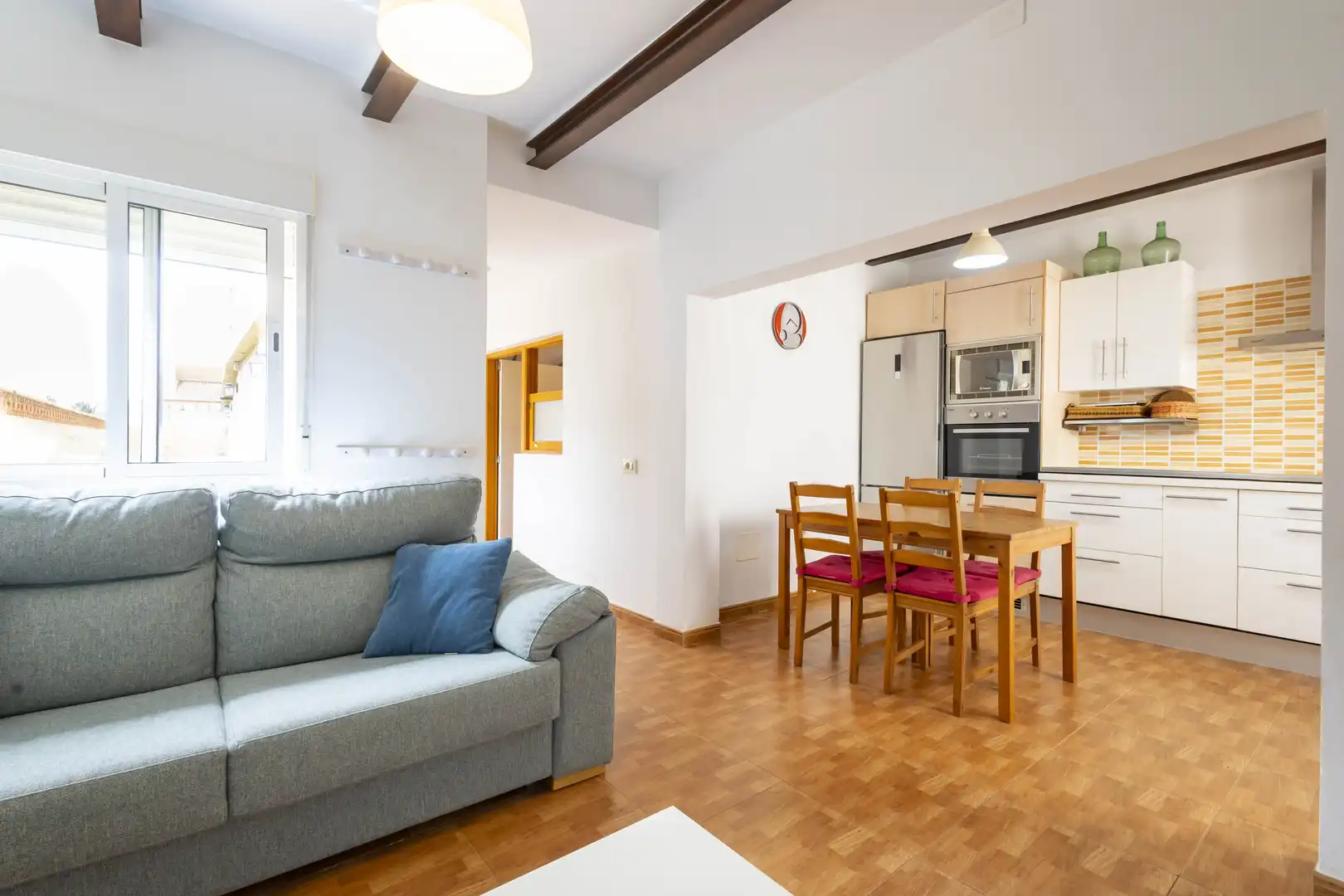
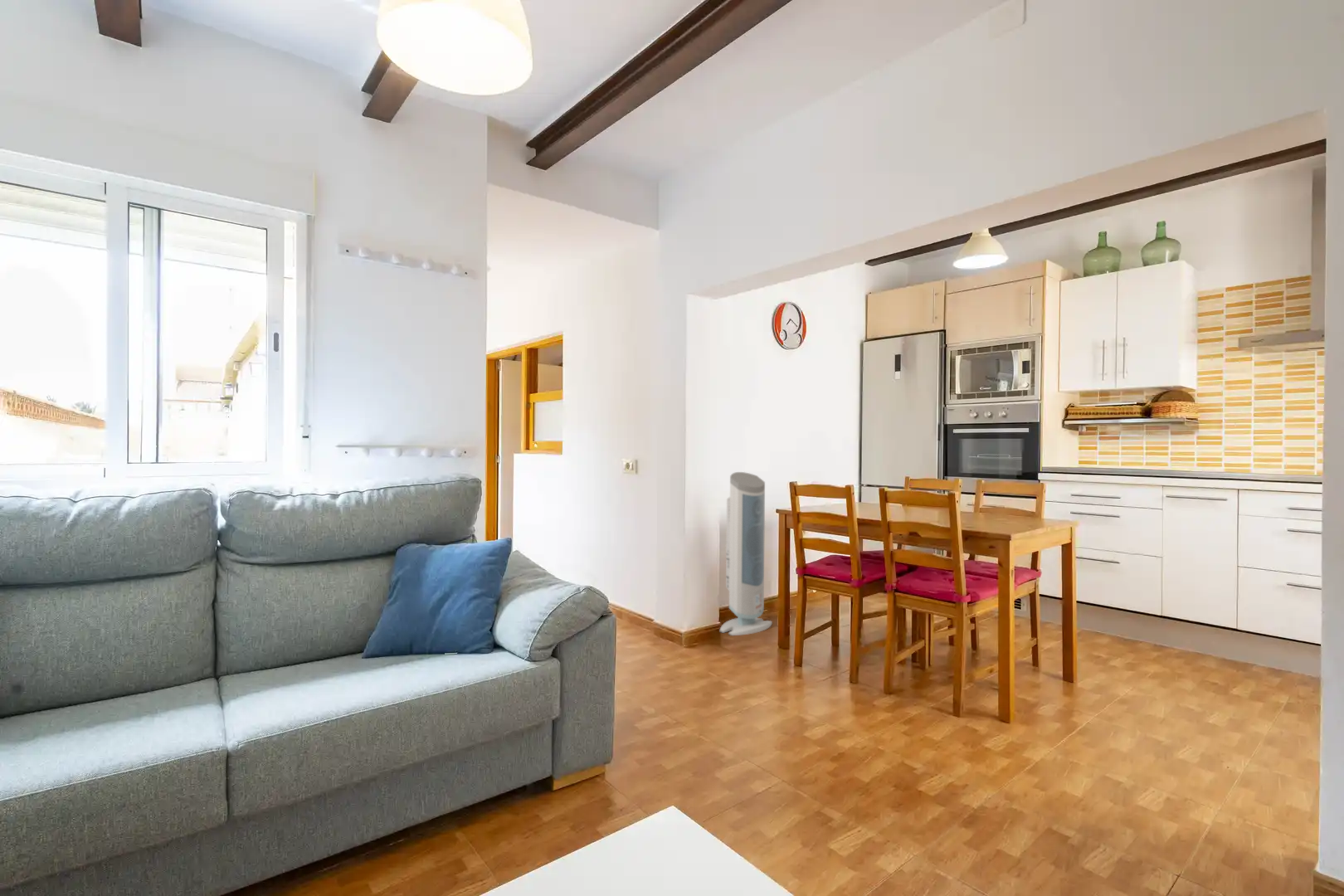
+ air purifier [719,471,773,636]
